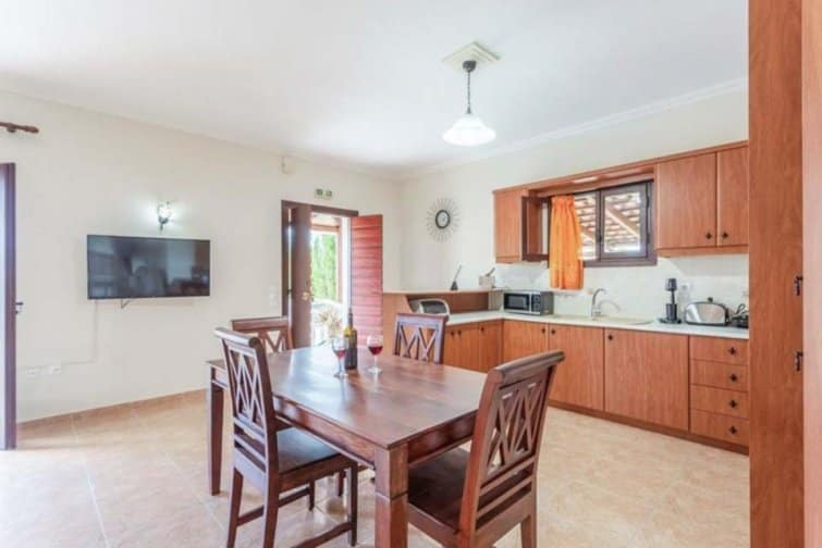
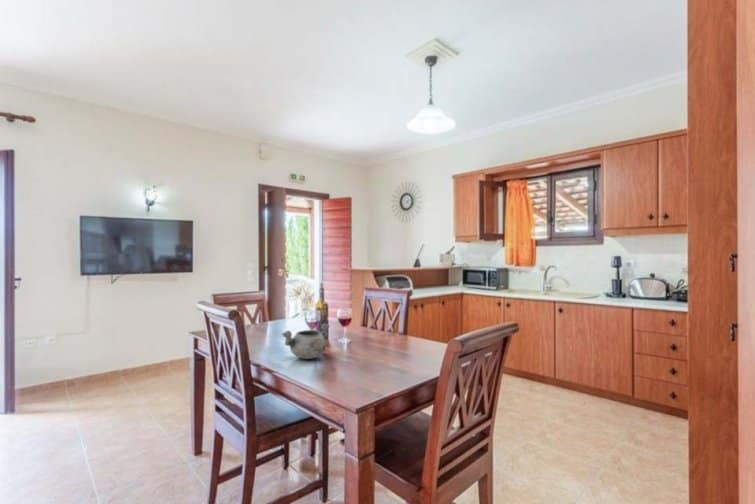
+ decorative bowl [281,322,331,360]
